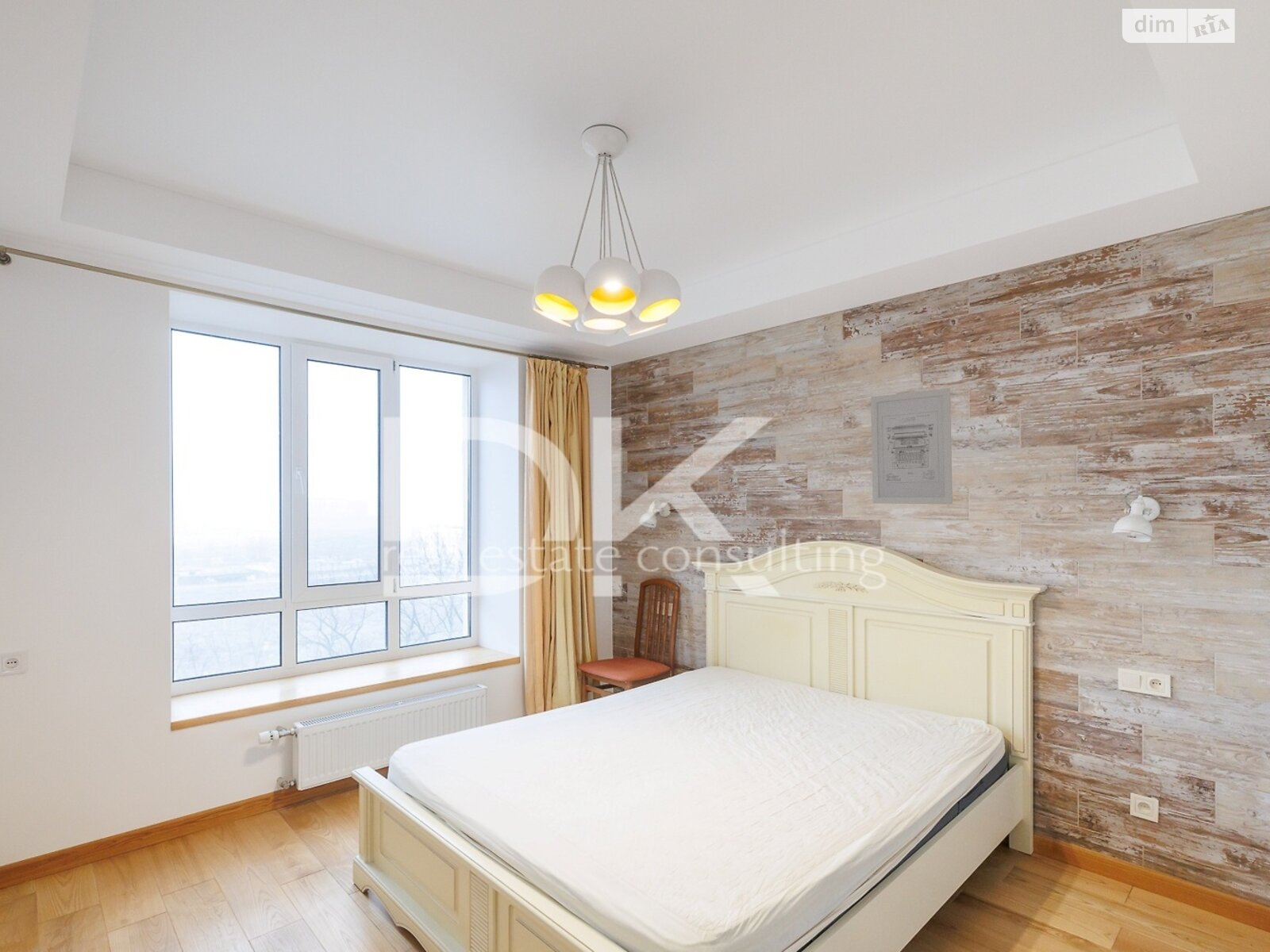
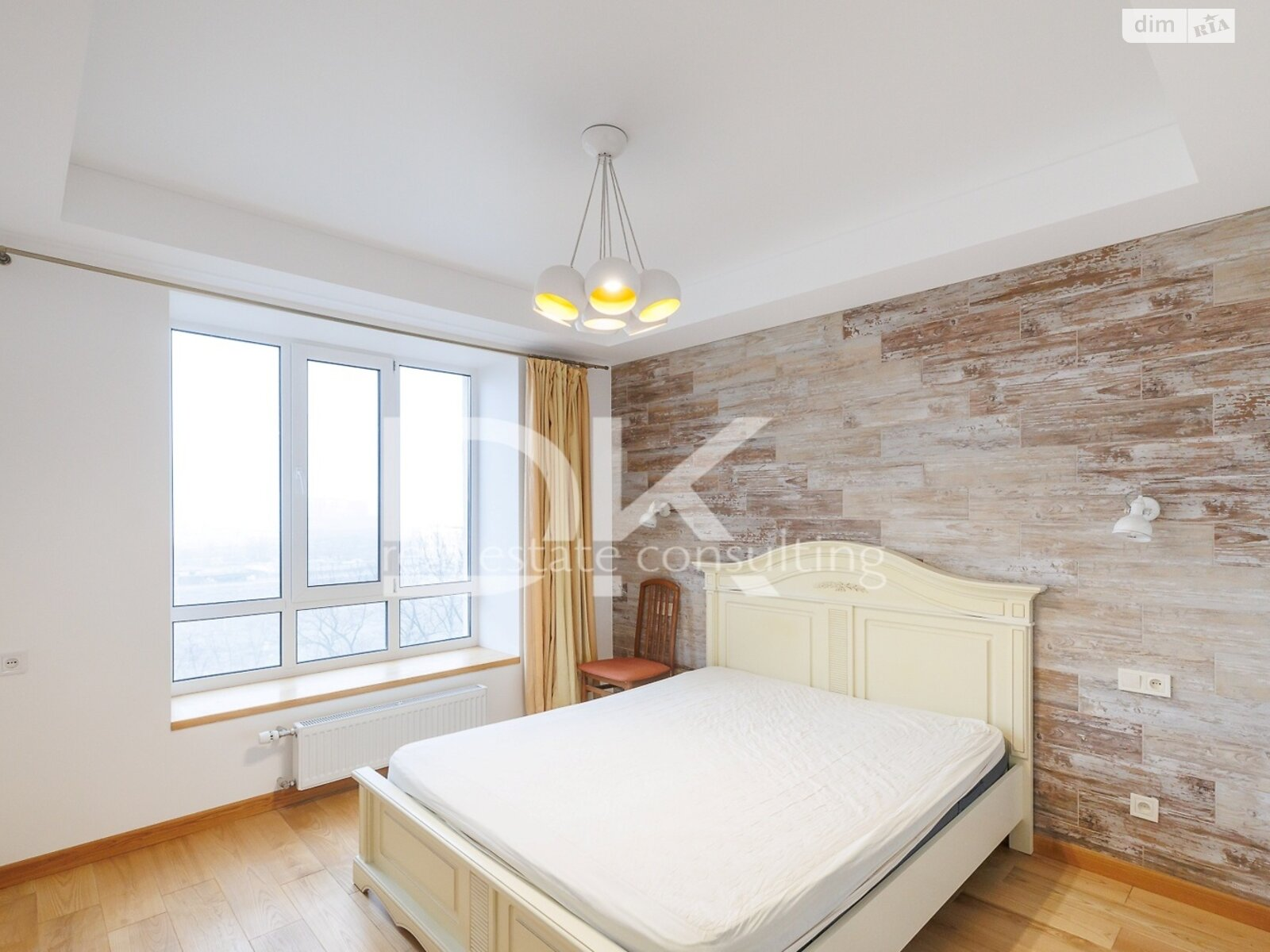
- wall art [870,387,953,505]
